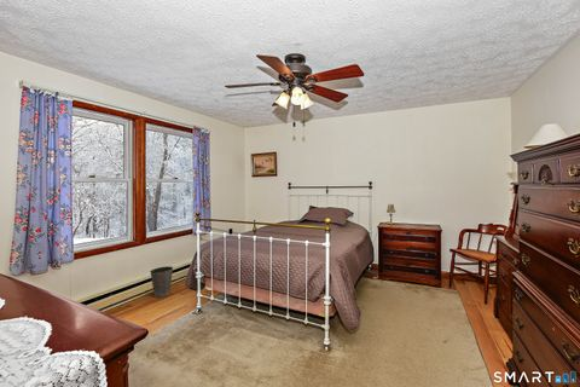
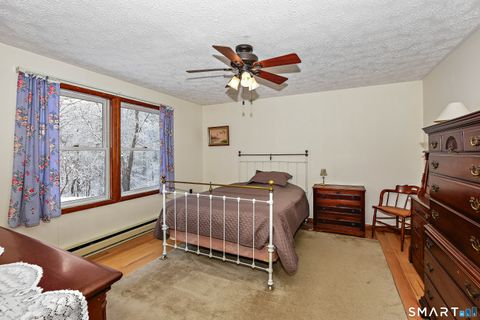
- waste basket [149,265,174,299]
